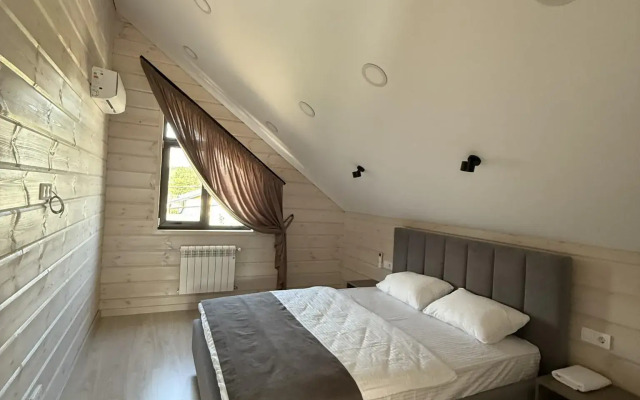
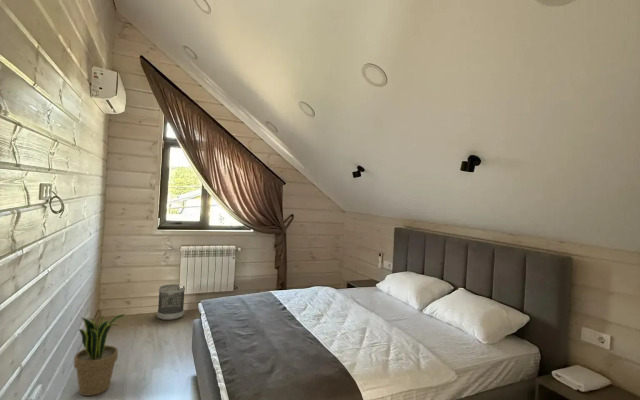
+ potted plant [73,313,126,397]
+ wastebasket [156,283,186,321]
